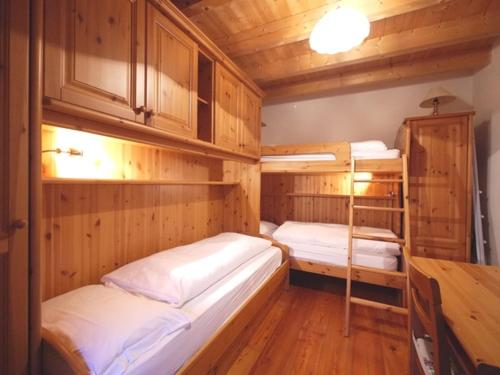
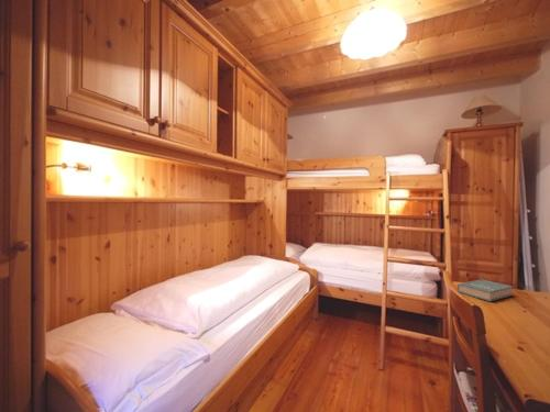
+ book [457,278,514,302]
